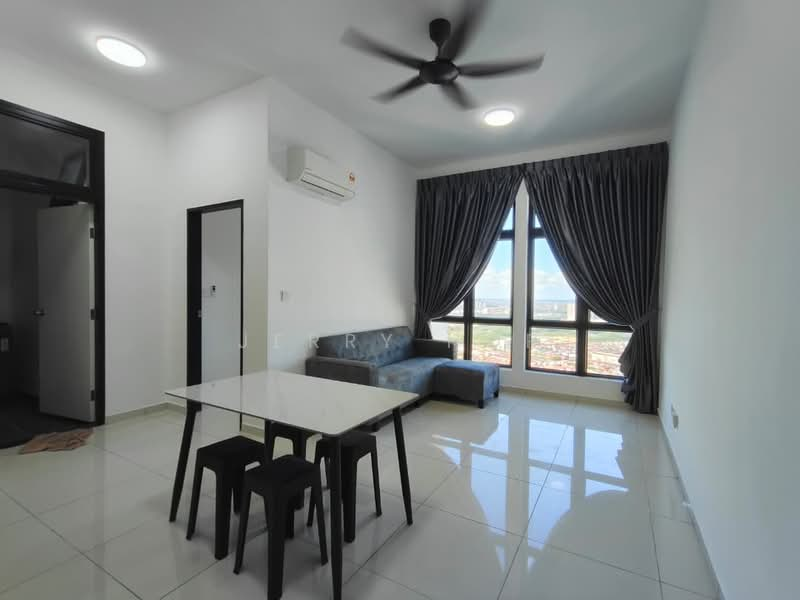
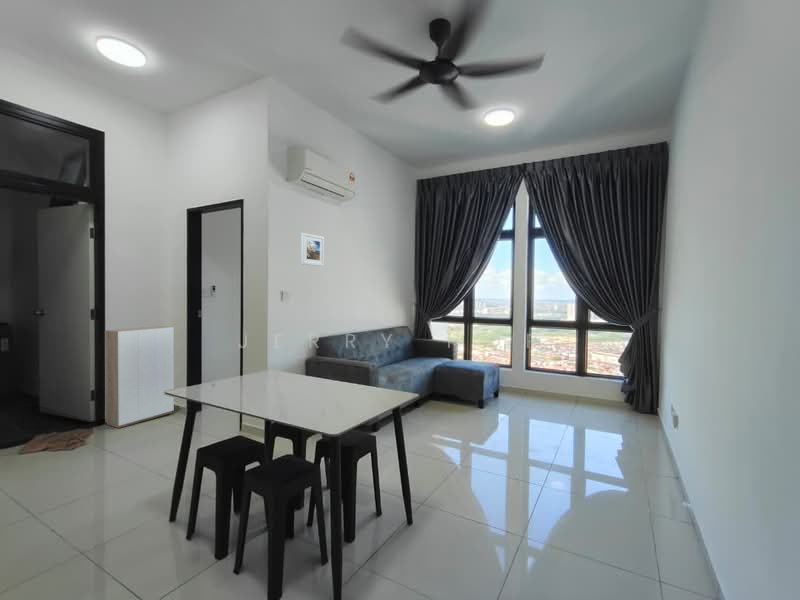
+ cabinet [104,325,175,429]
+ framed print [300,232,325,267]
